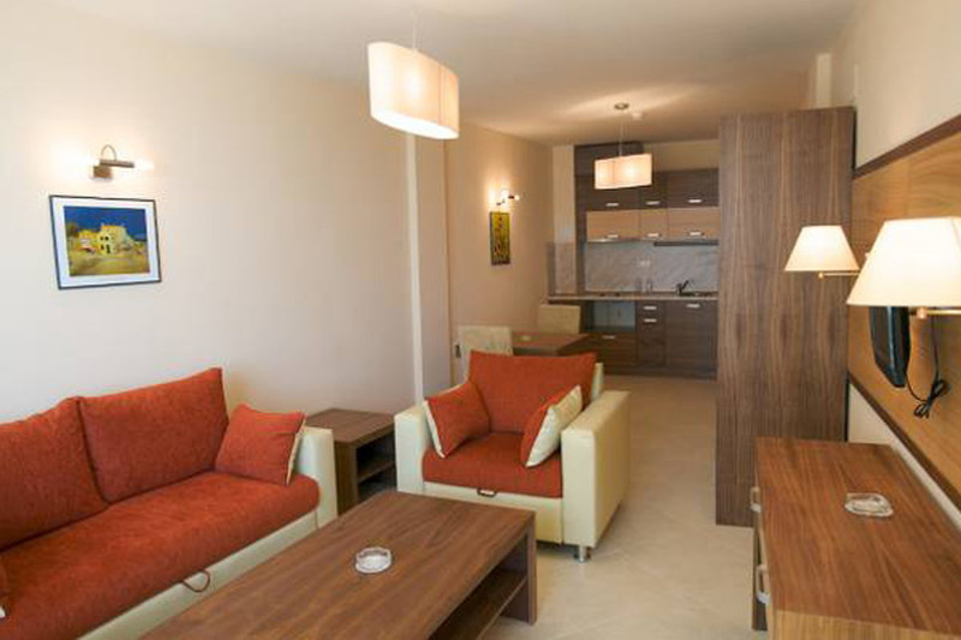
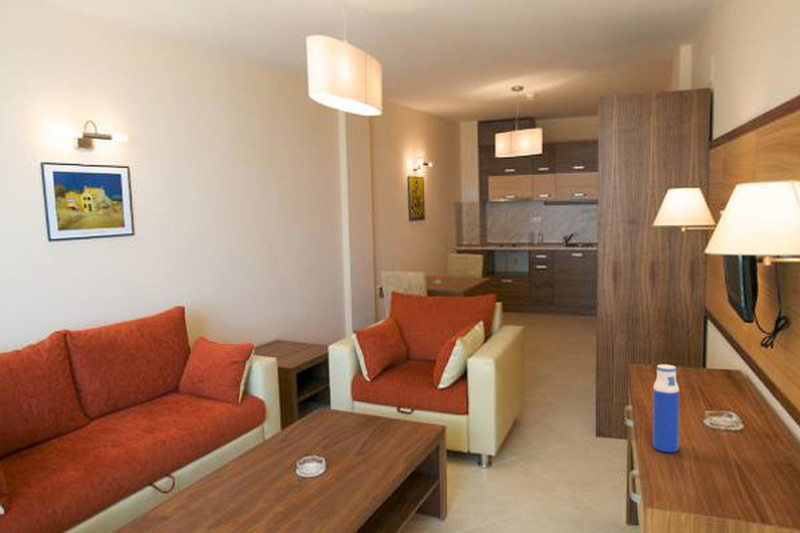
+ water bottle [652,364,680,453]
